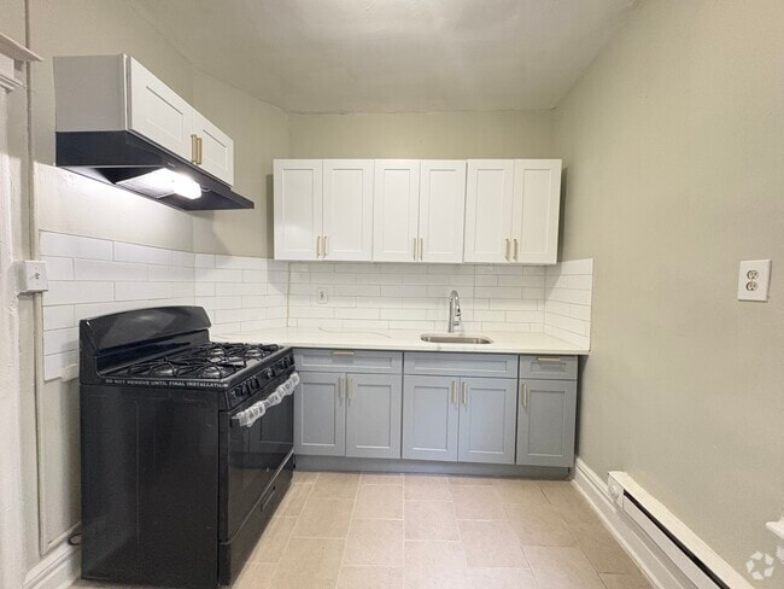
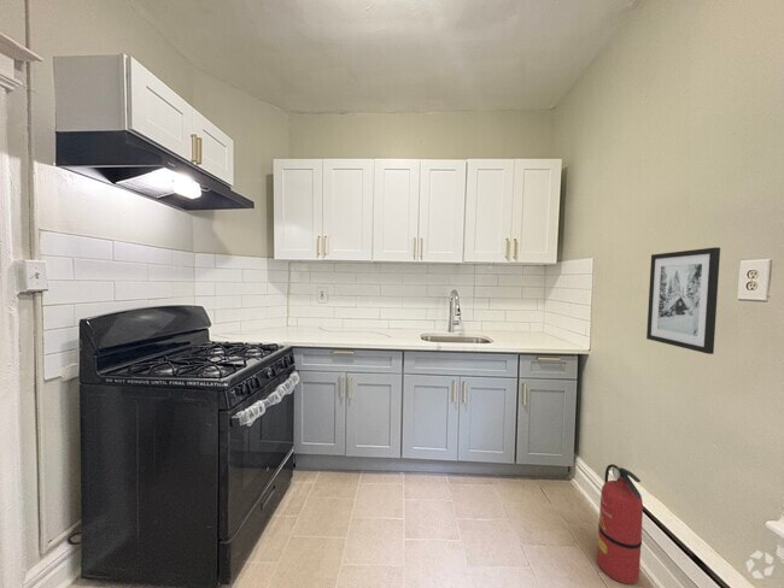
+ wall art [645,246,721,355]
+ fire extinguisher [597,463,644,584]
